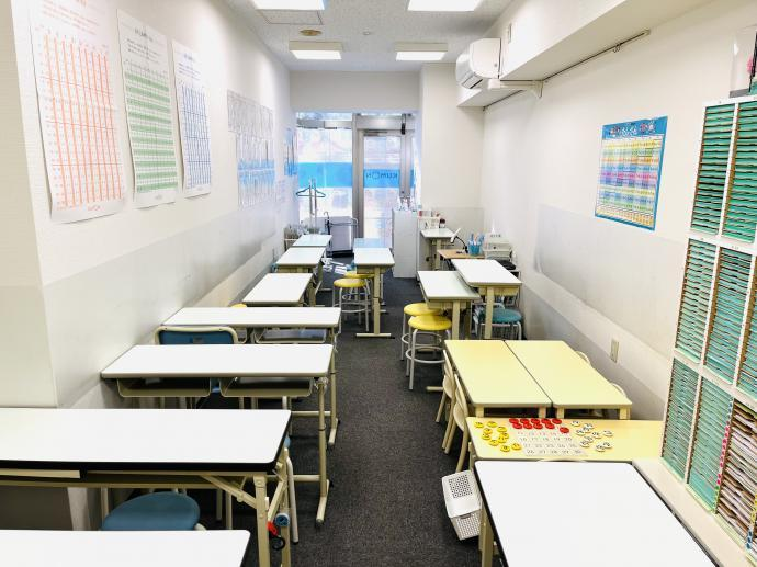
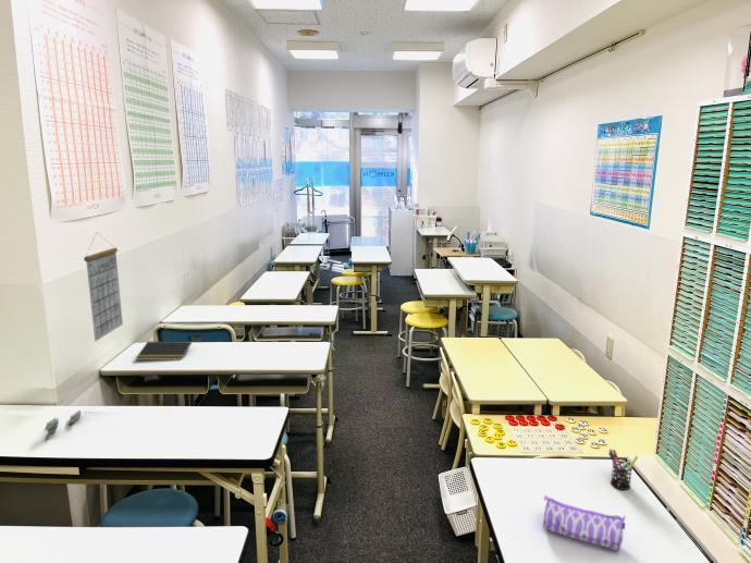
+ cash [44,409,82,441]
+ pencil case [542,494,627,551]
+ notepad [135,341,193,362]
+ pen holder [607,448,639,491]
+ calendar [83,232,124,343]
